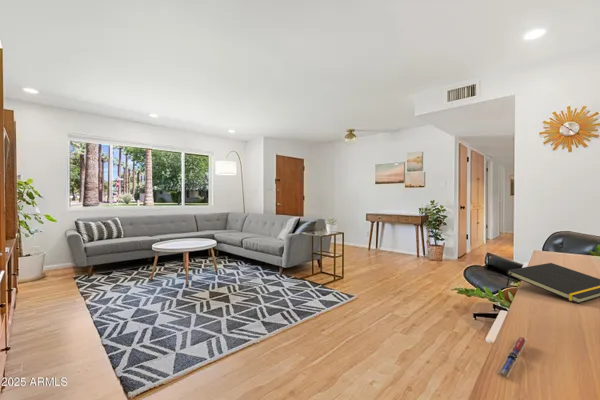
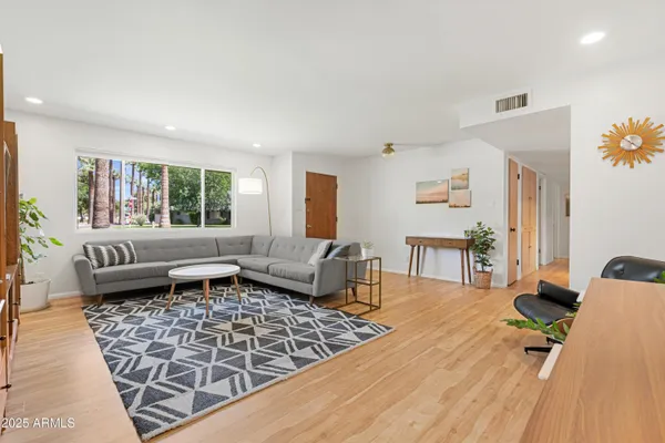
- notepad [505,262,600,304]
- pen [496,336,528,378]
